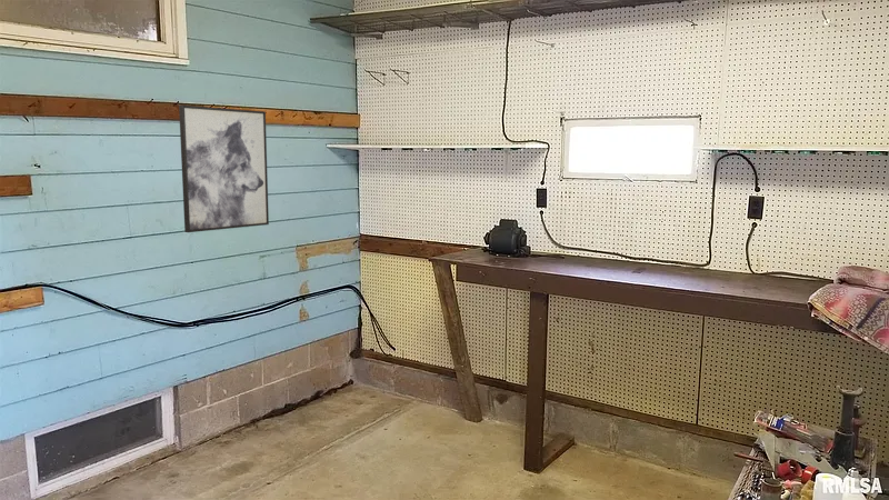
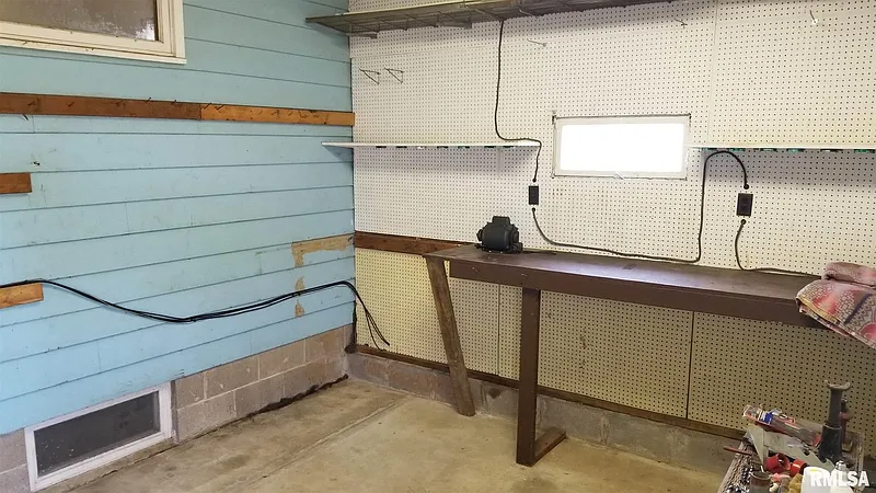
- wall art [178,104,270,233]
